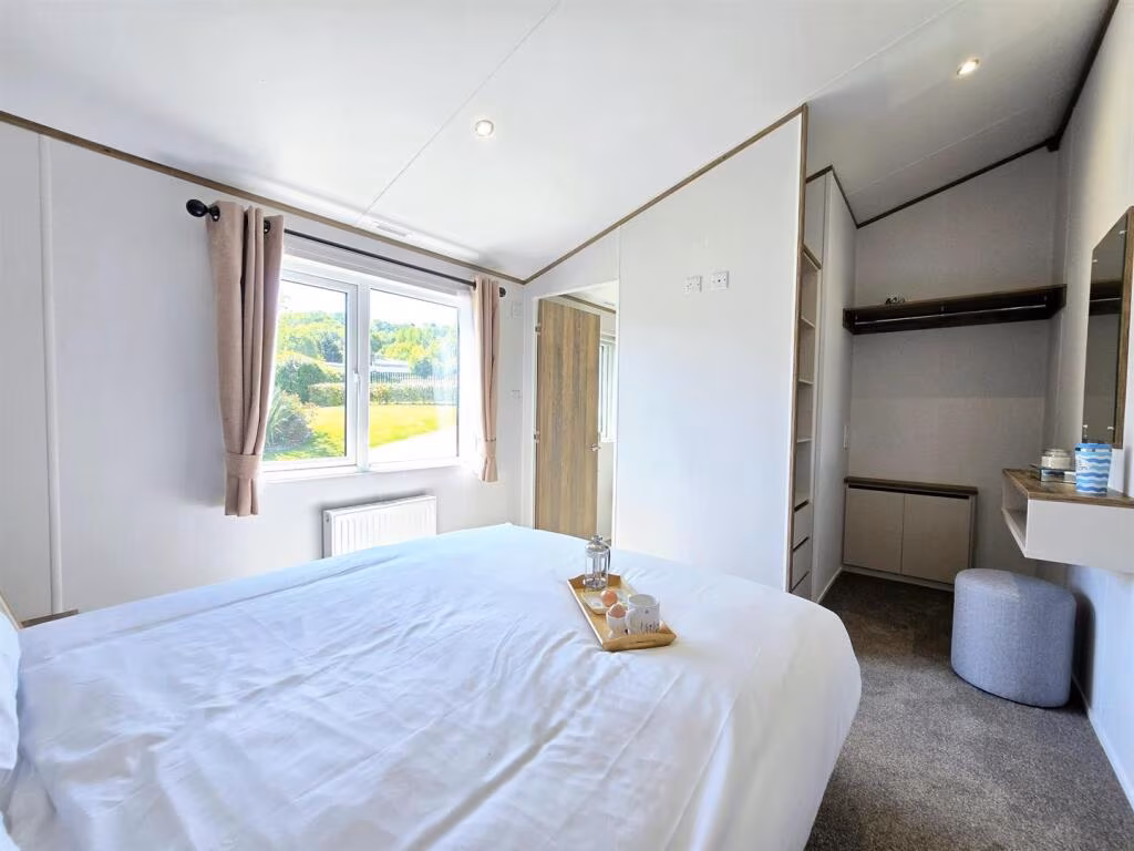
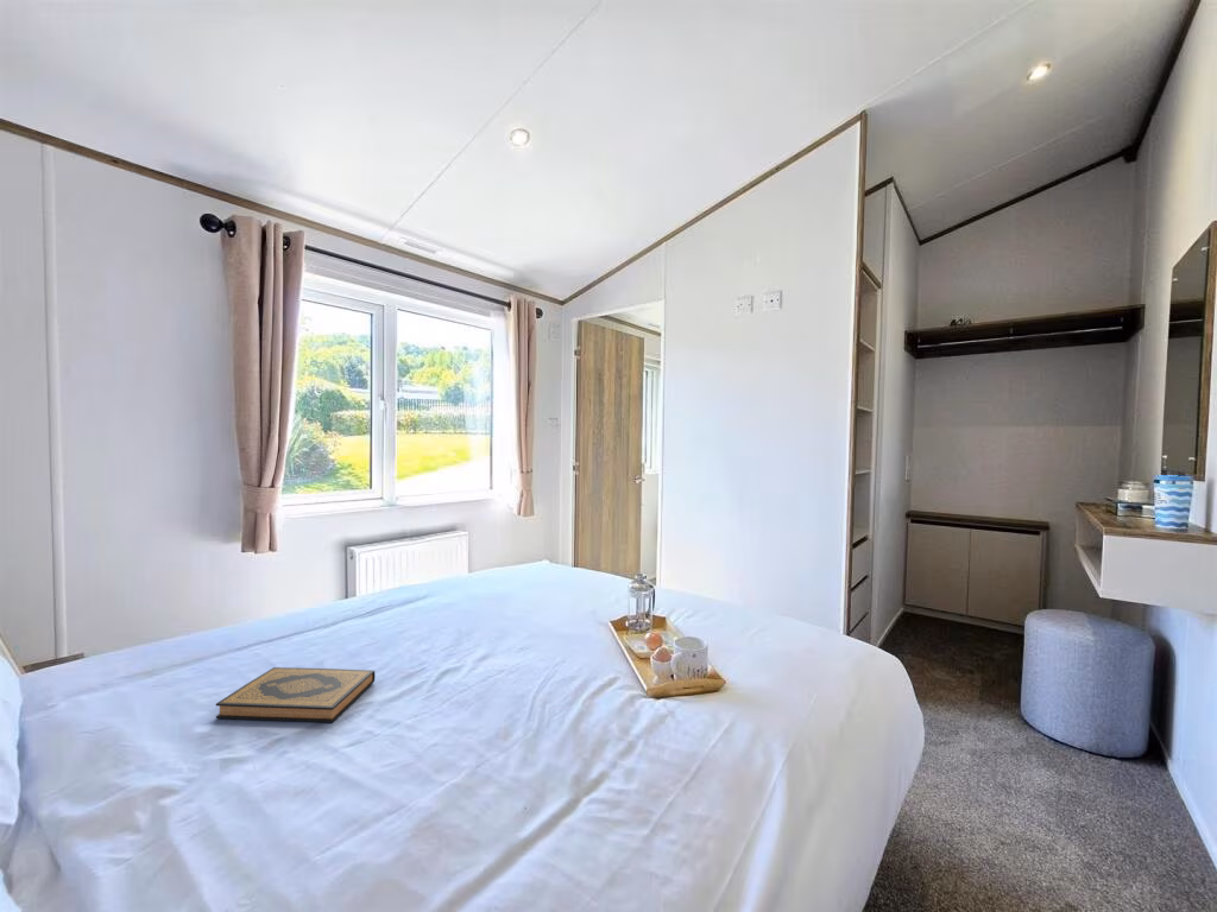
+ hardback book [215,666,376,723]
